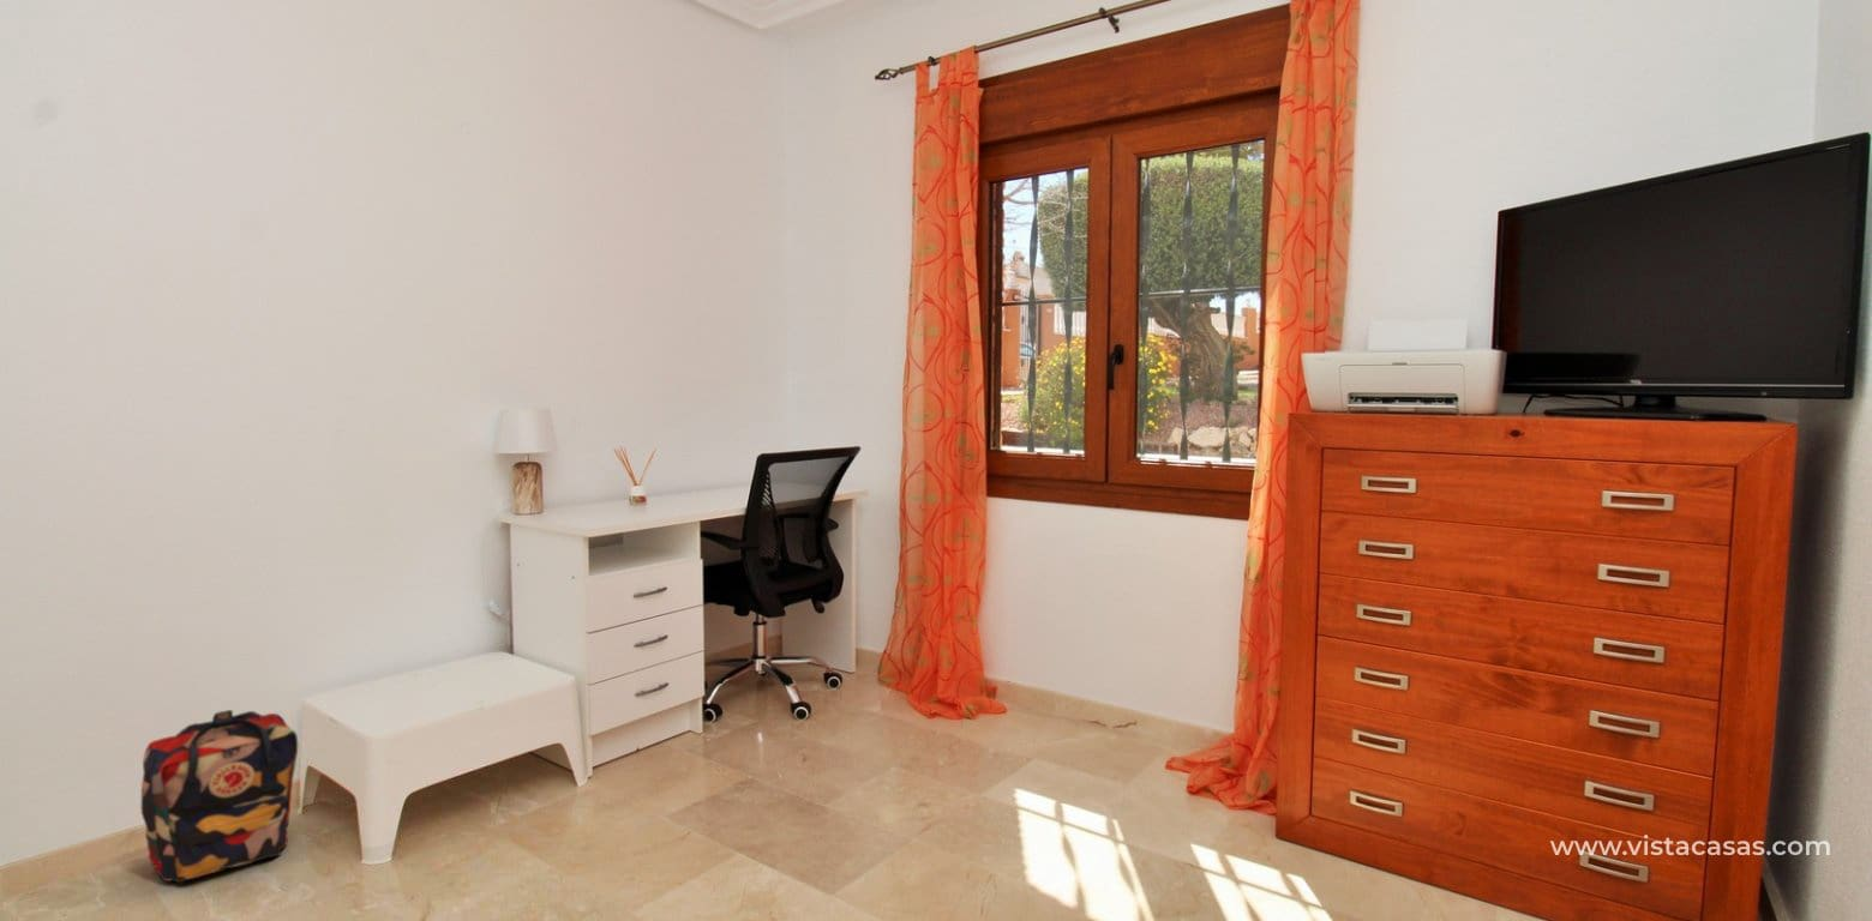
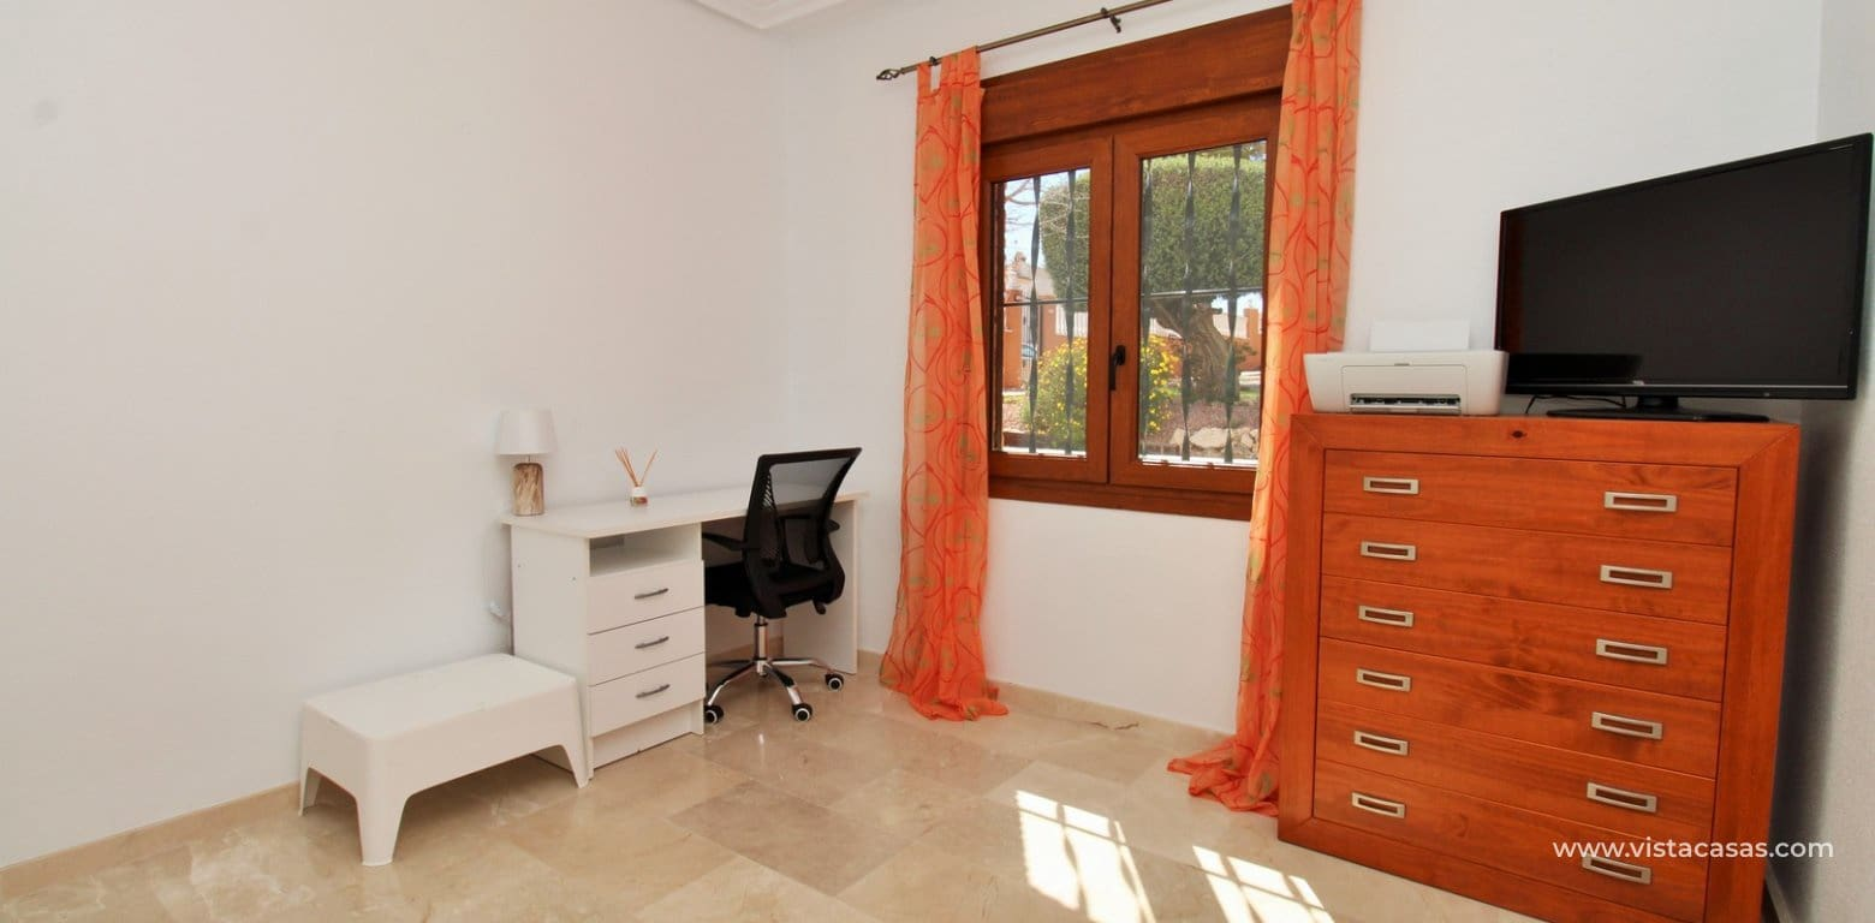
- backpack [140,709,299,885]
